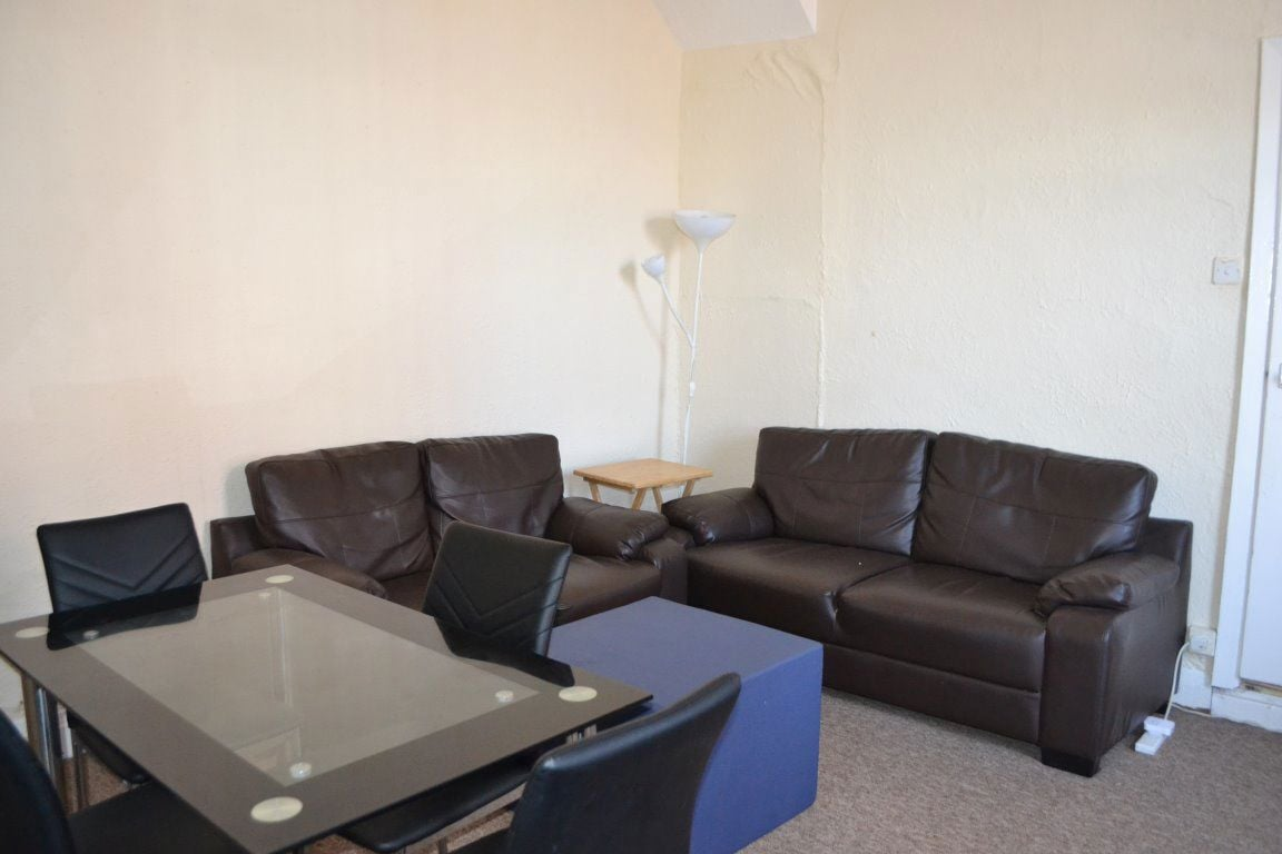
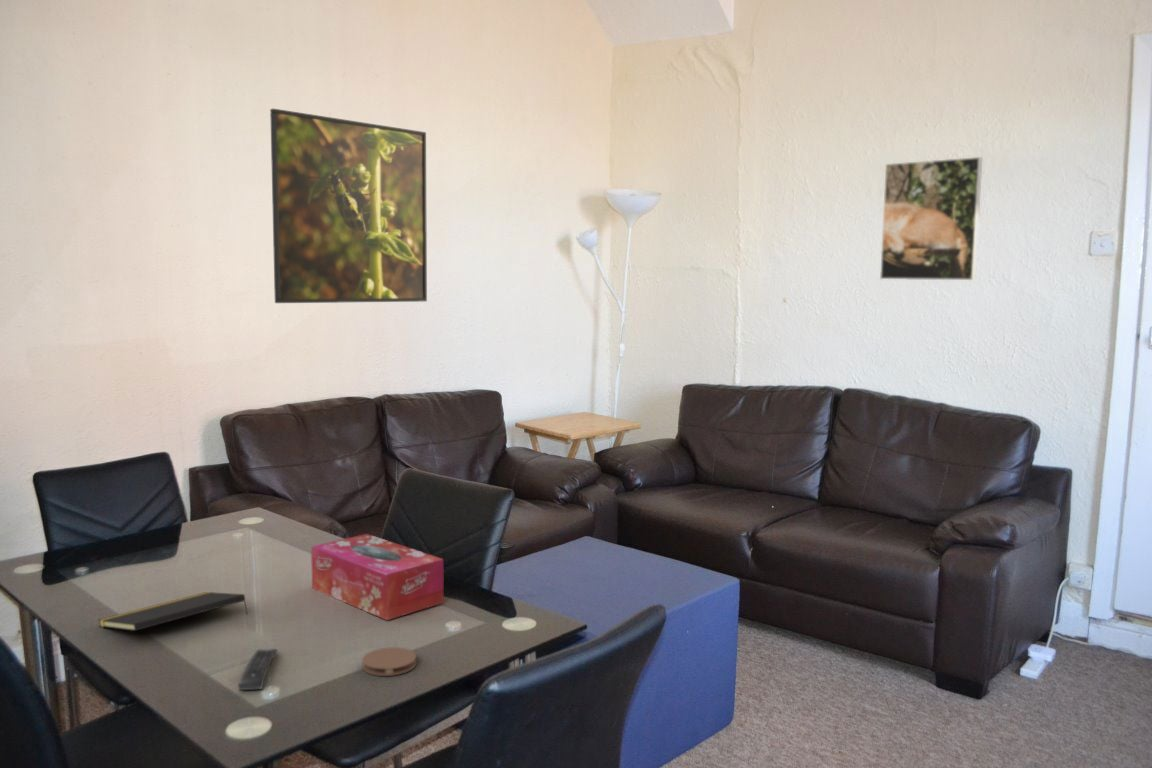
+ remote control [237,647,278,691]
+ notepad [98,591,249,632]
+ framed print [269,108,428,304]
+ tissue box [310,533,445,621]
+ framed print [879,156,983,281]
+ coaster [361,646,417,677]
